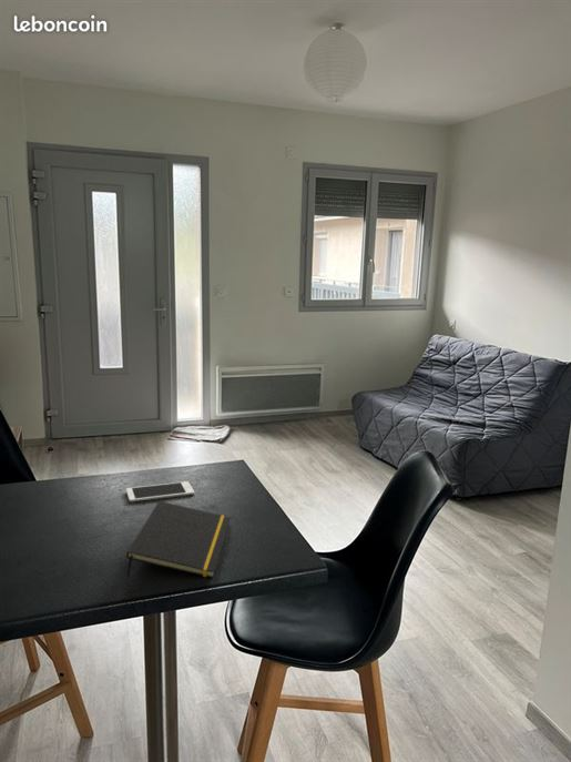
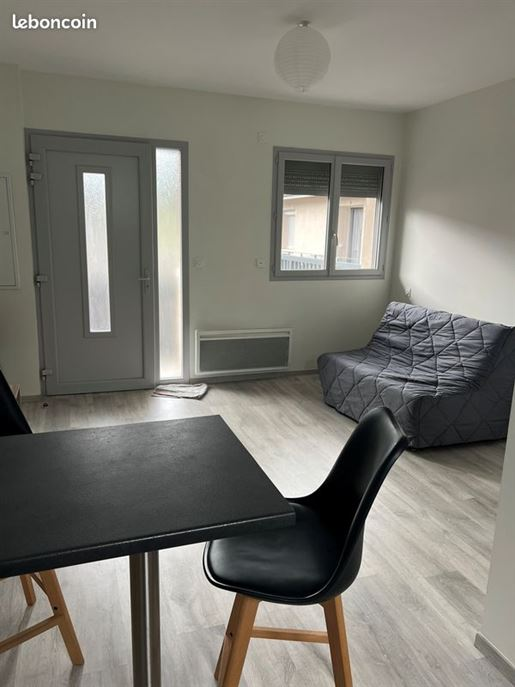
- notepad [125,500,232,579]
- cell phone [125,480,195,504]
